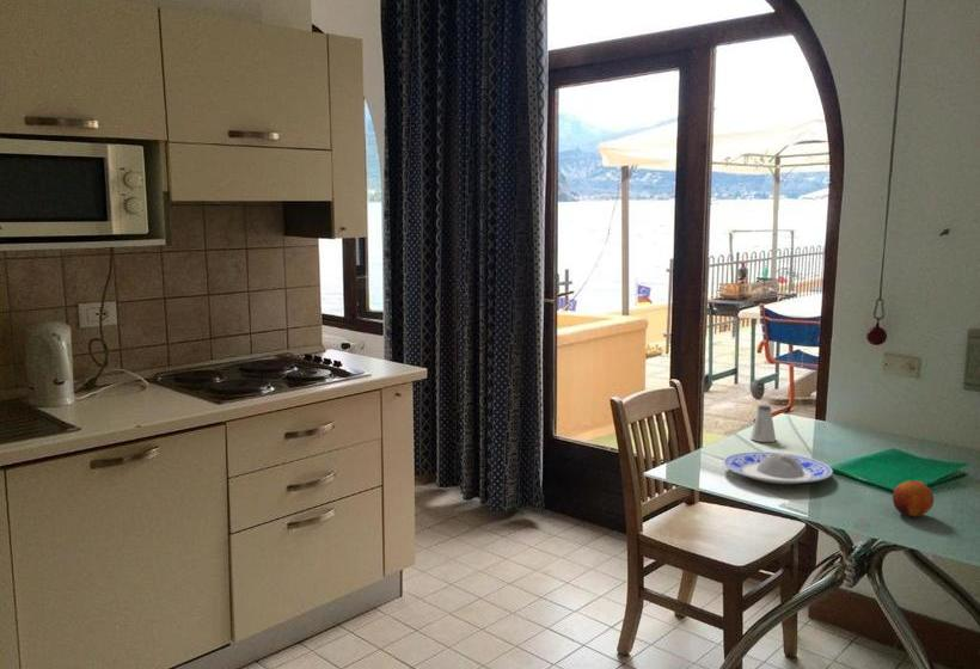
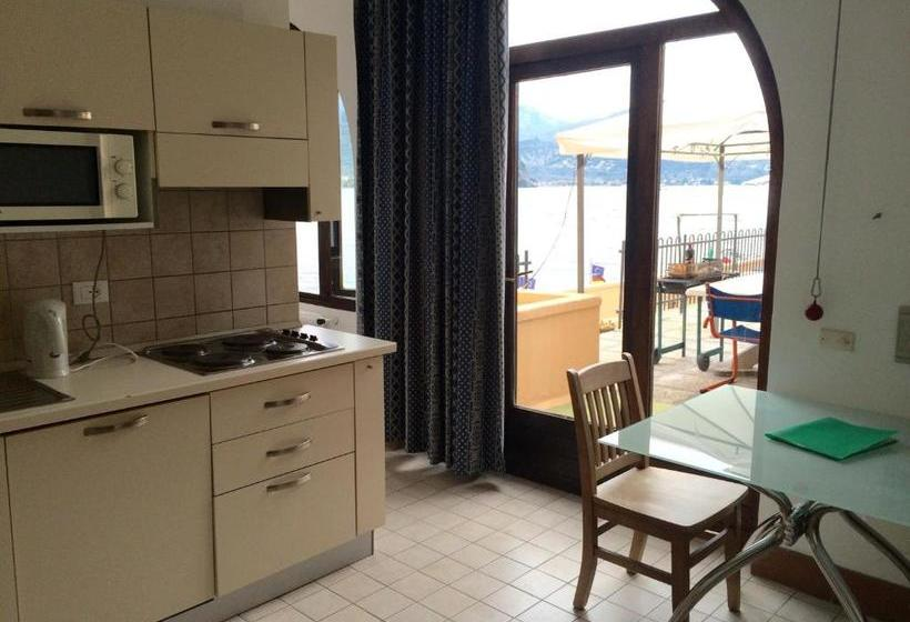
- plate [722,450,834,485]
- fruit [892,479,935,517]
- saltshaker [749,404,777,443]
